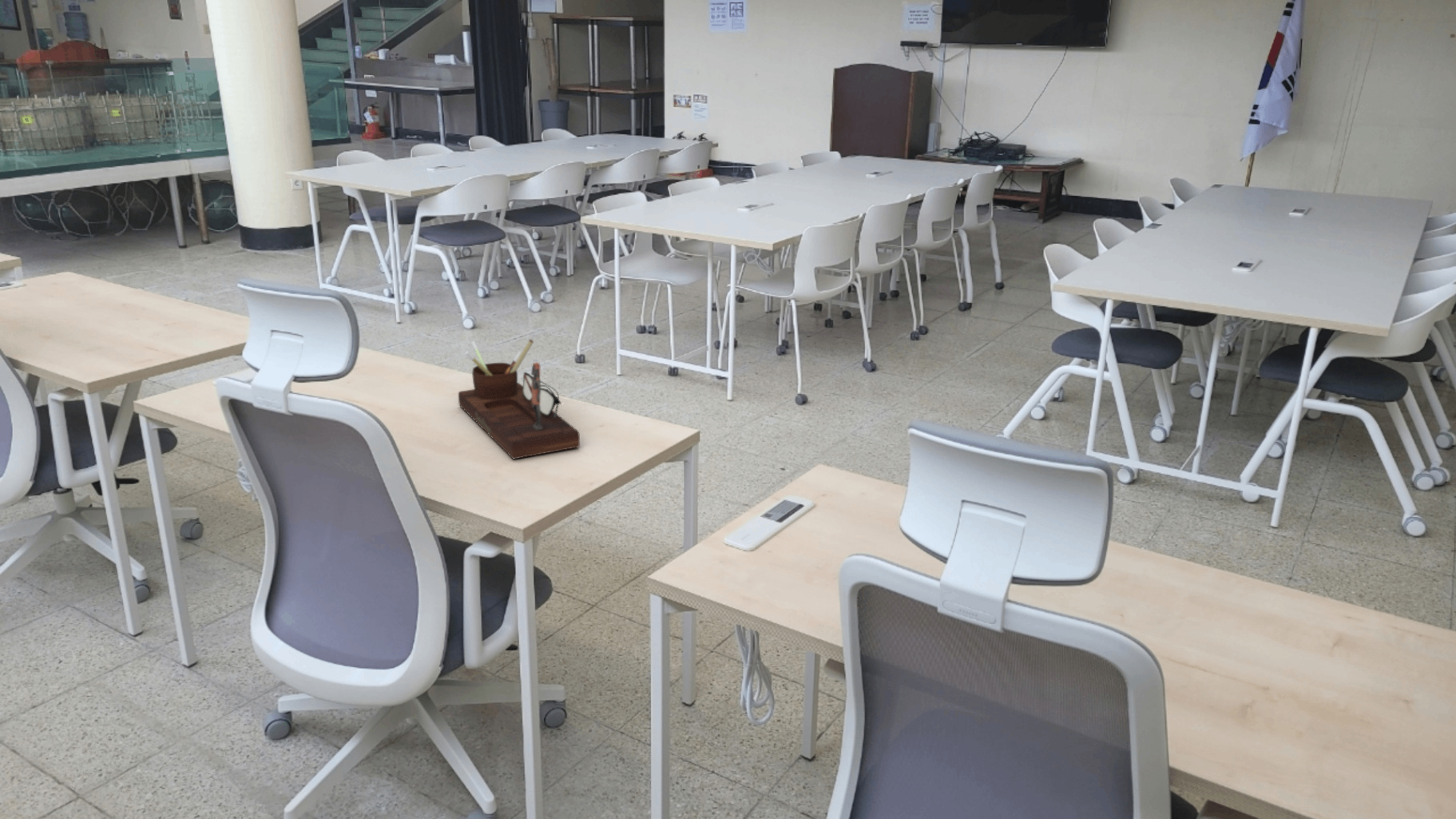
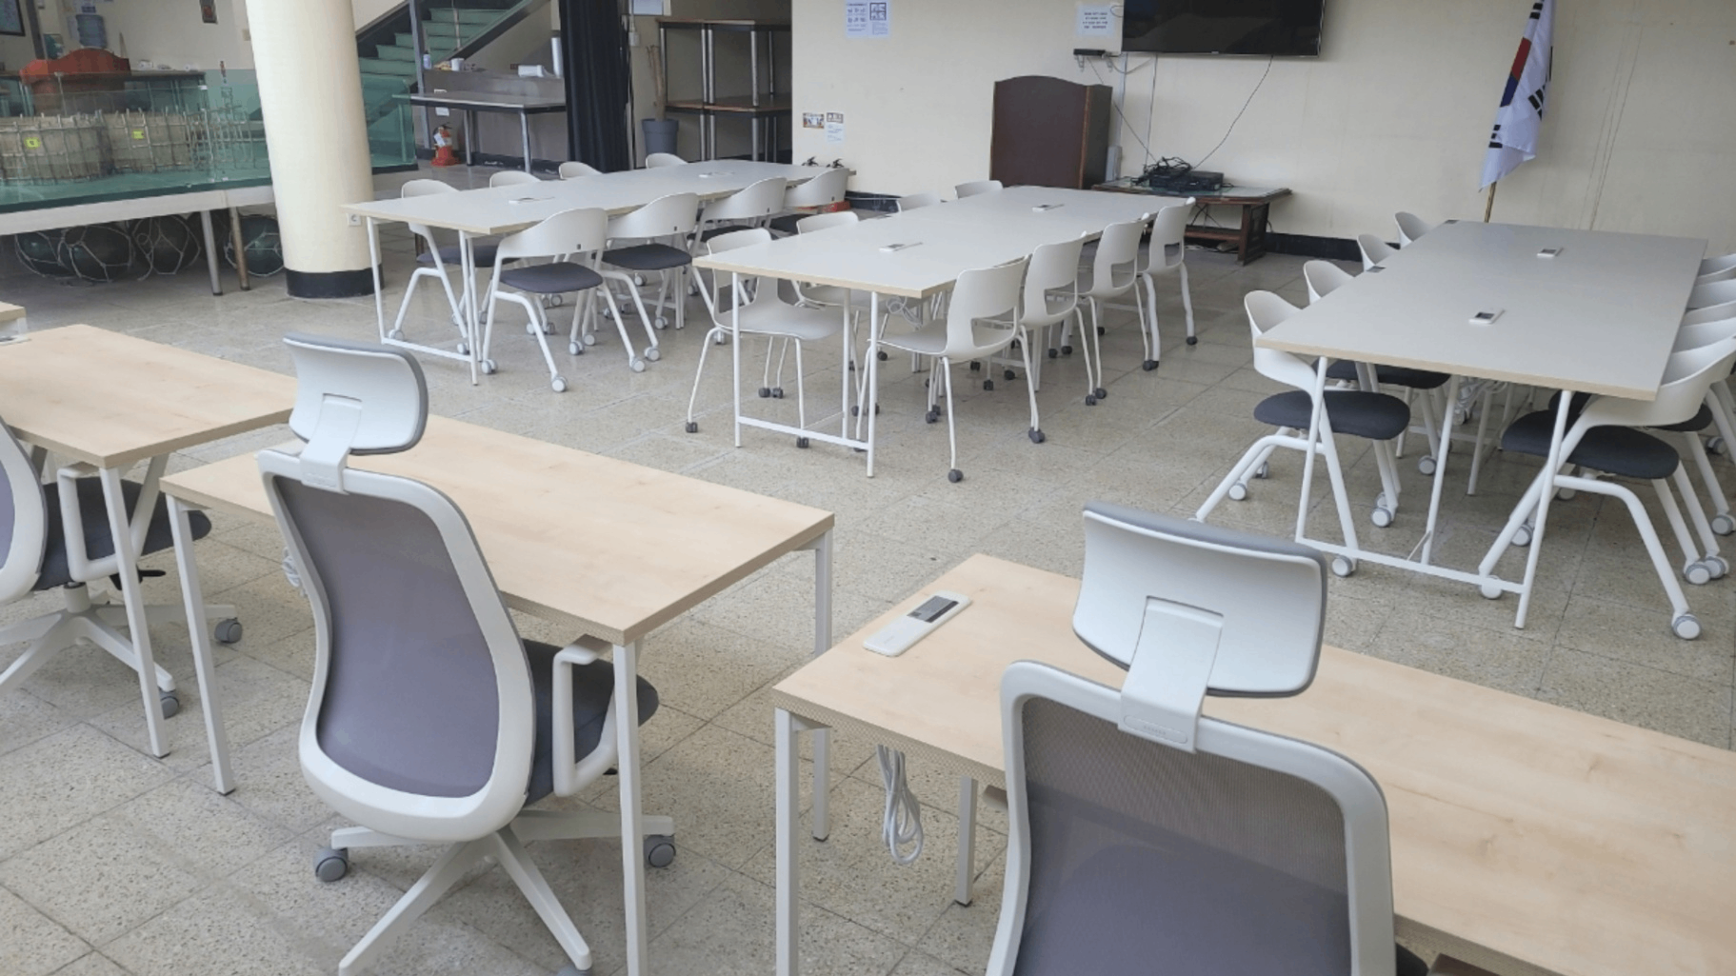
- desk organizer [458,339,581,460]
